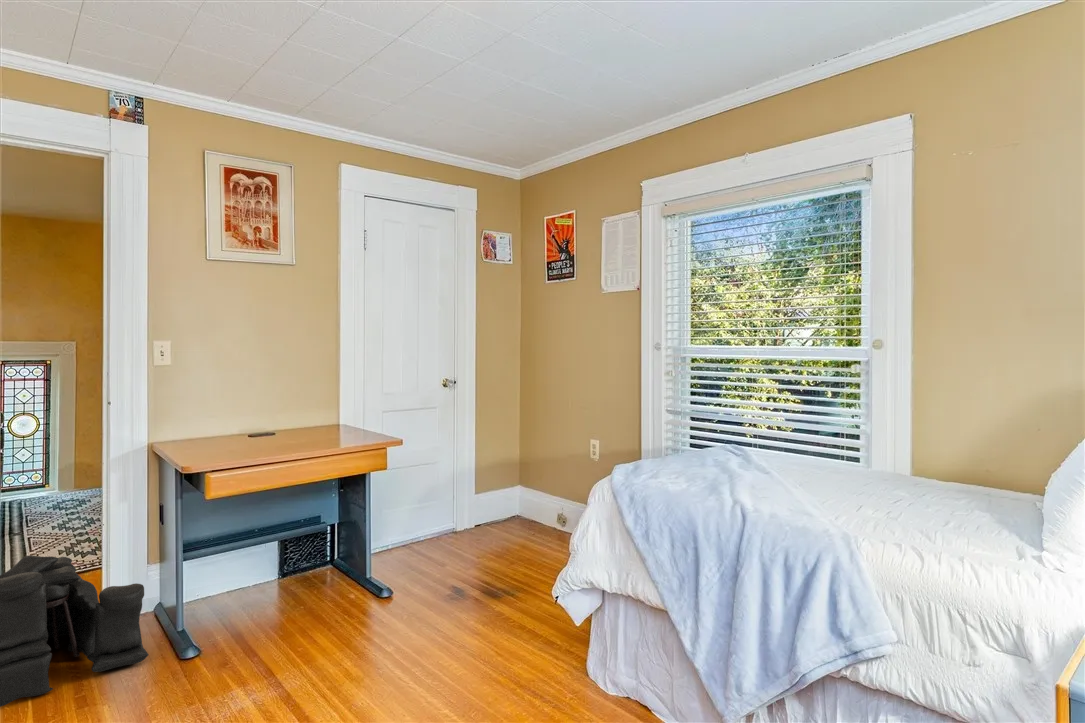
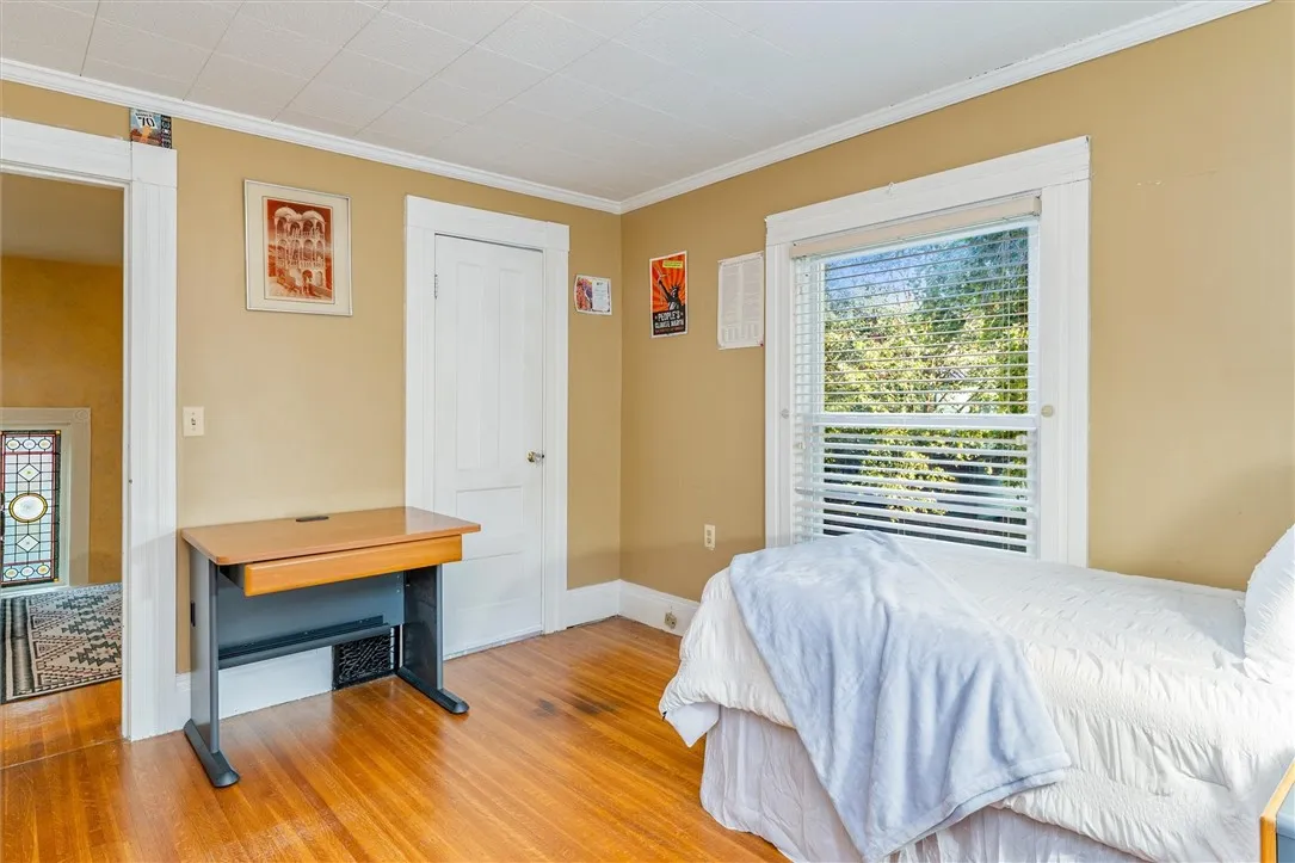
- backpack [0,554,149,708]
